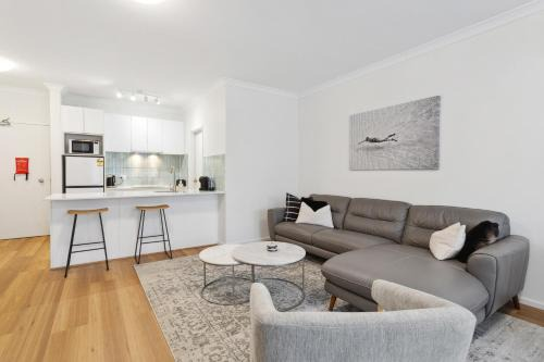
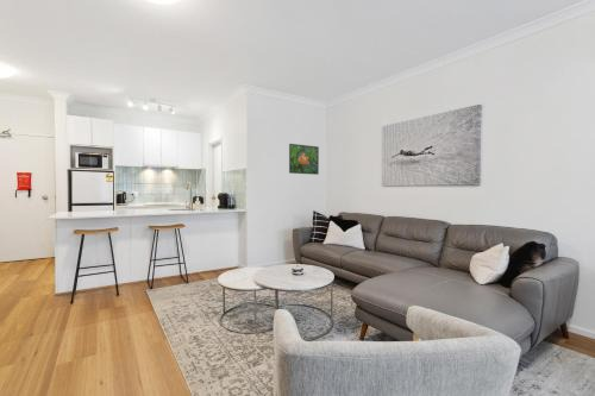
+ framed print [288,143,320,176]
